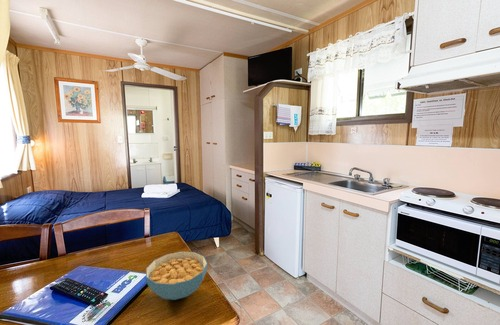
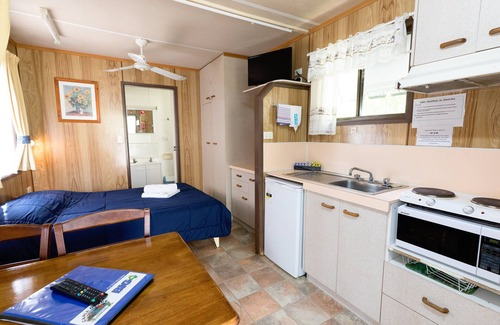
- cereal bowl [145,251,208,301]
